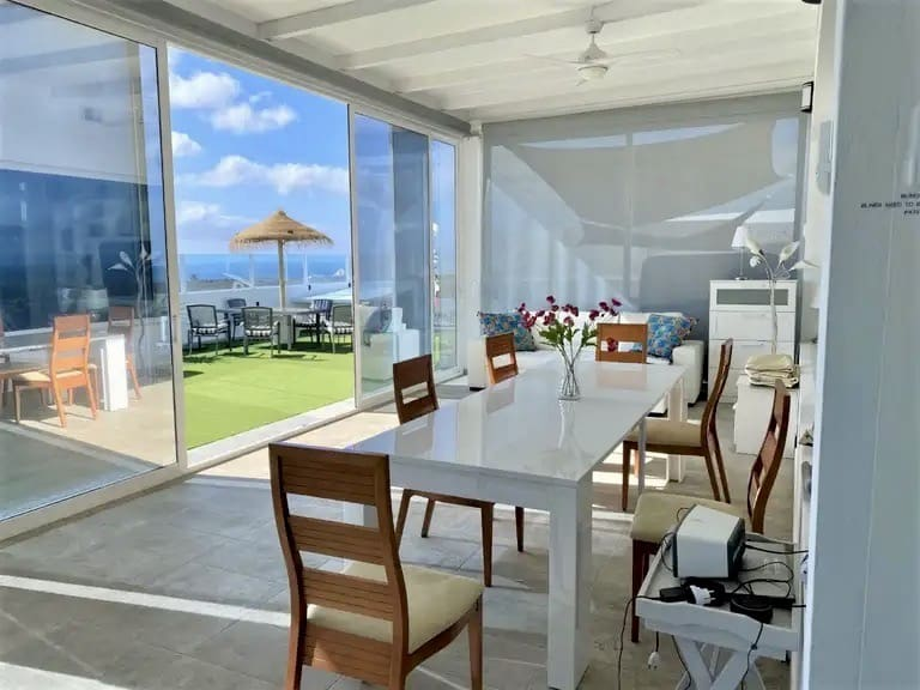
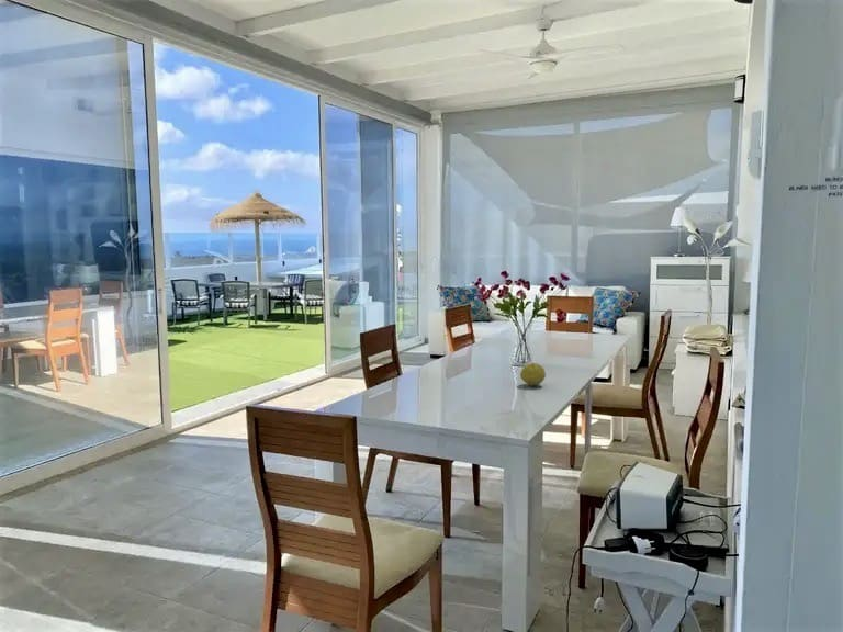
+ fruit [519,362,547,387]
